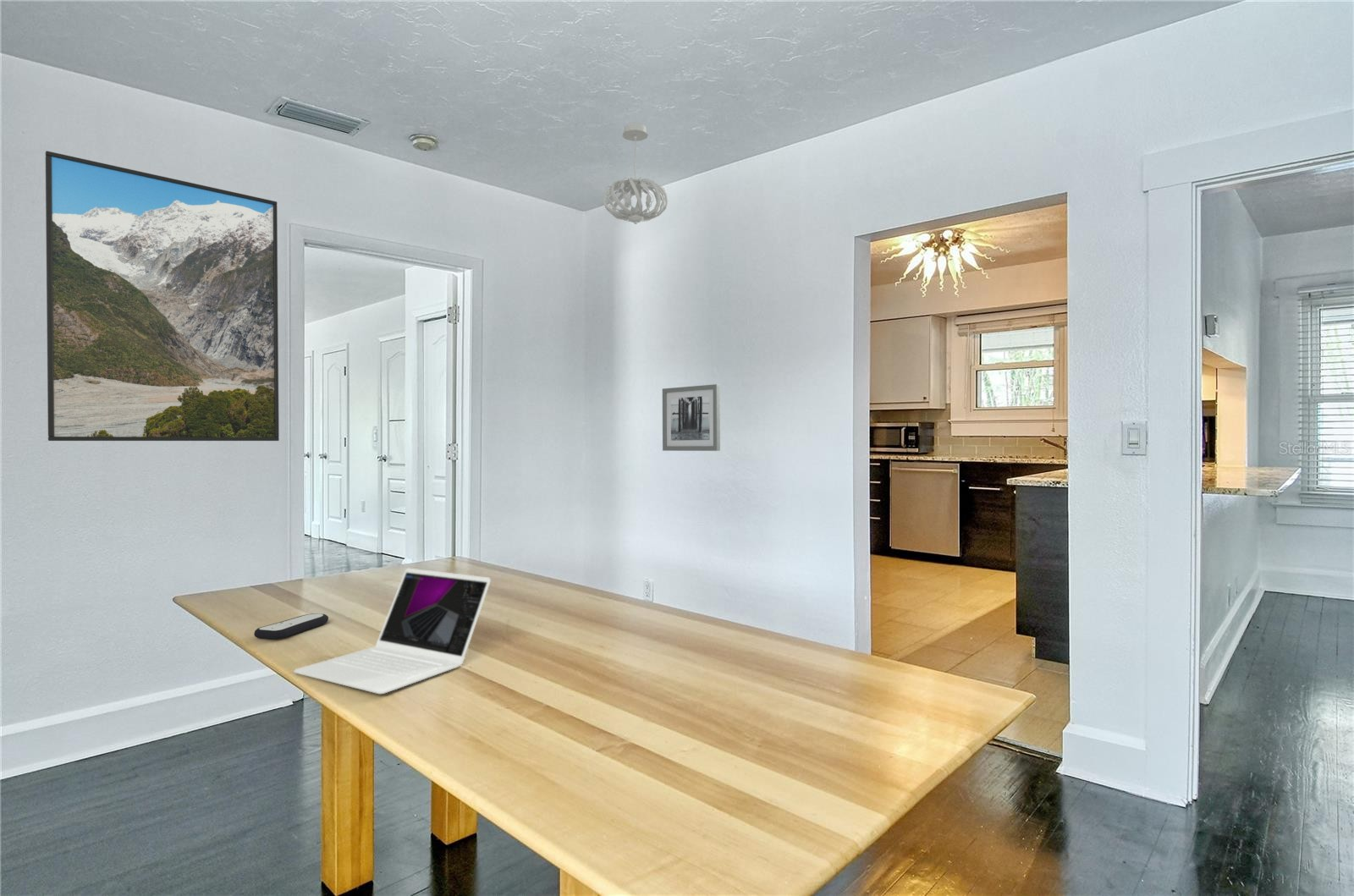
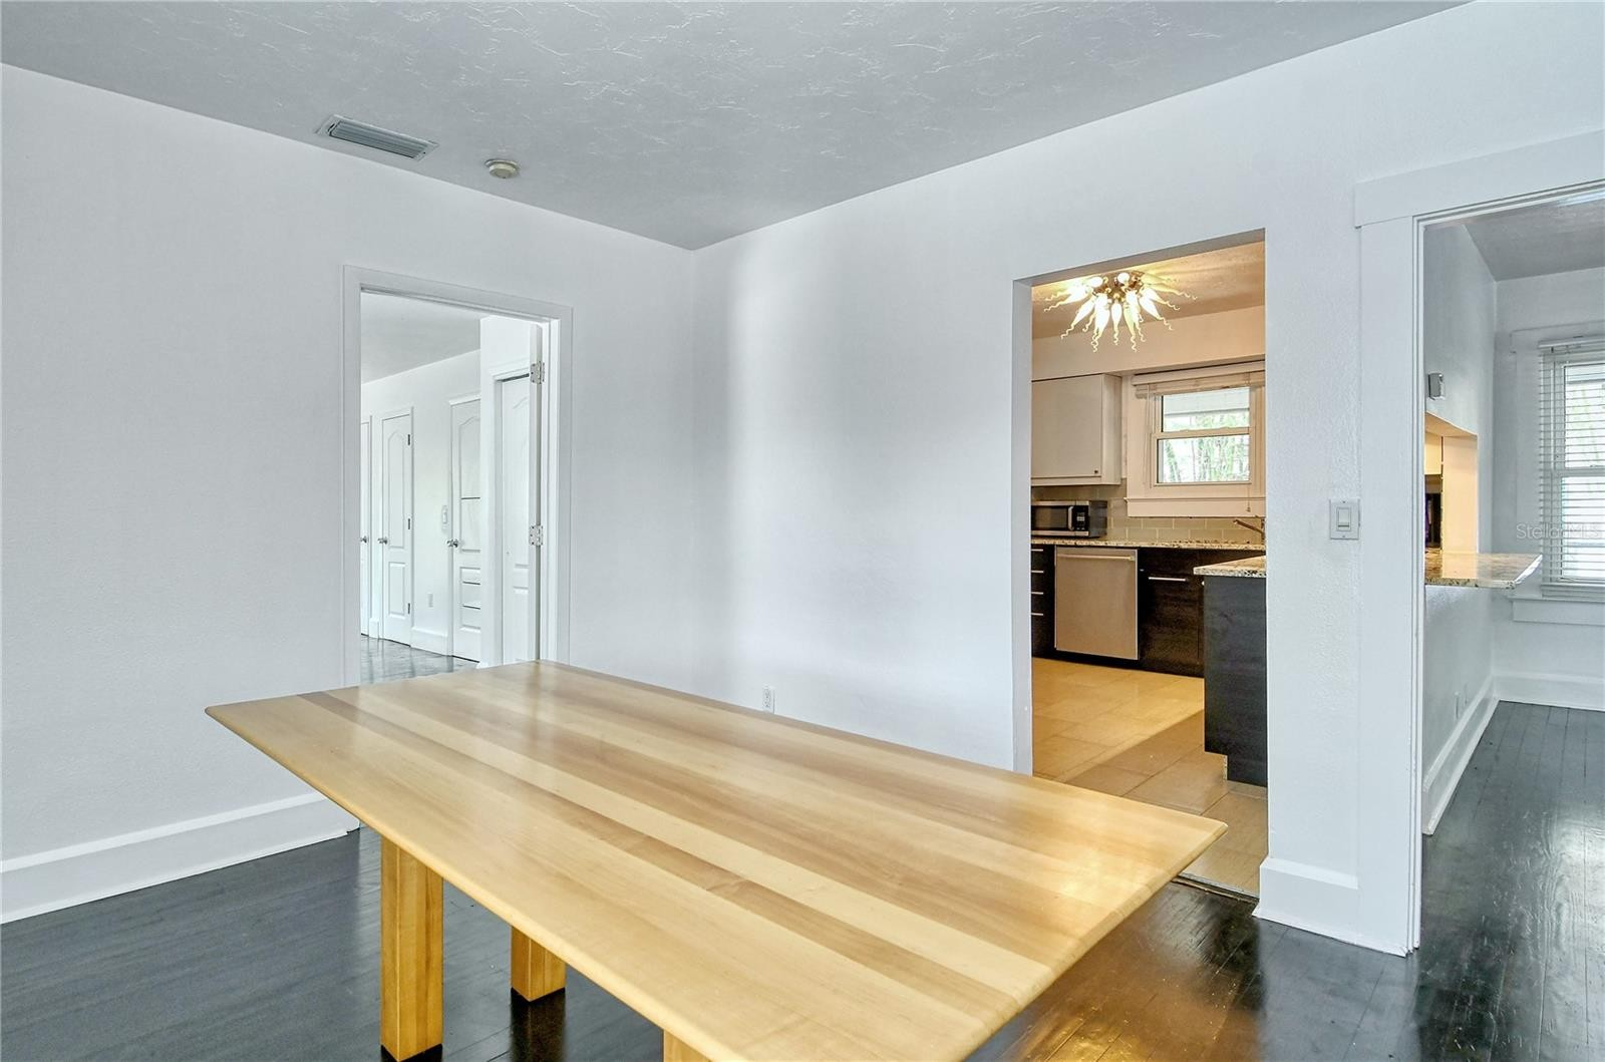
- pendant light [602,122,669,225]
- remote control [253,613,329,640]
- laptop [293,567,492,695]
- wall art [662,383,721,452]
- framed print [45,151,280,442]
